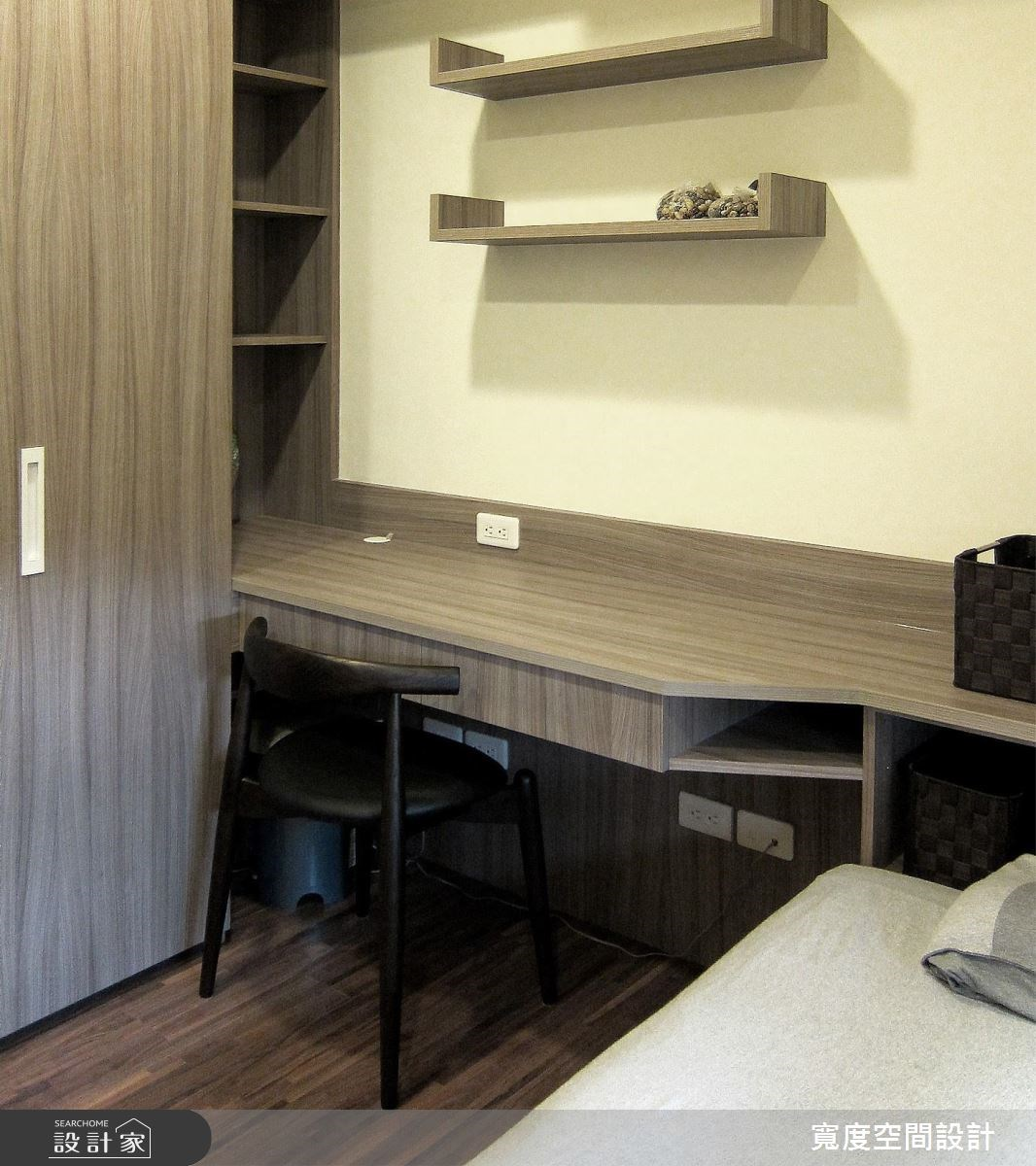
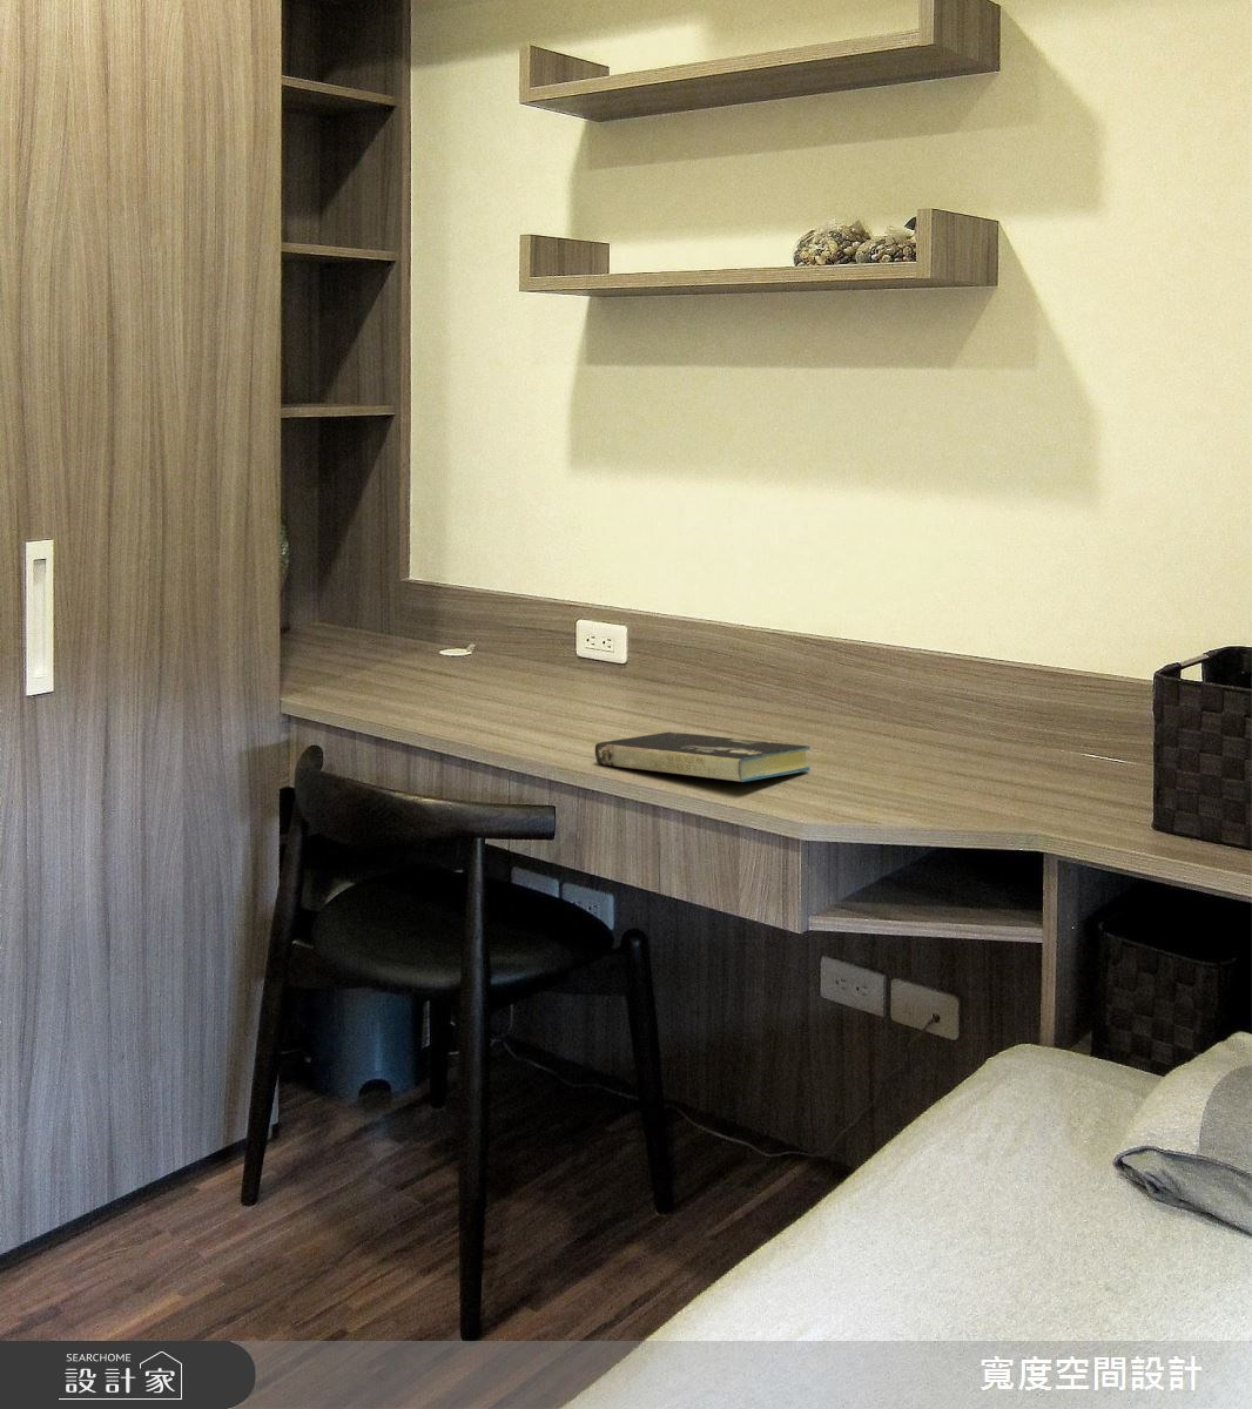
+ book [595,730,812,783]
